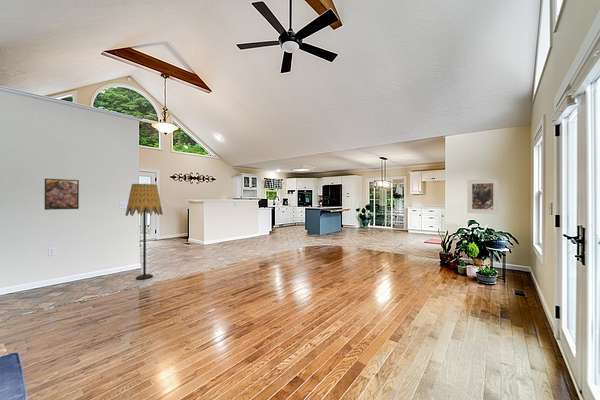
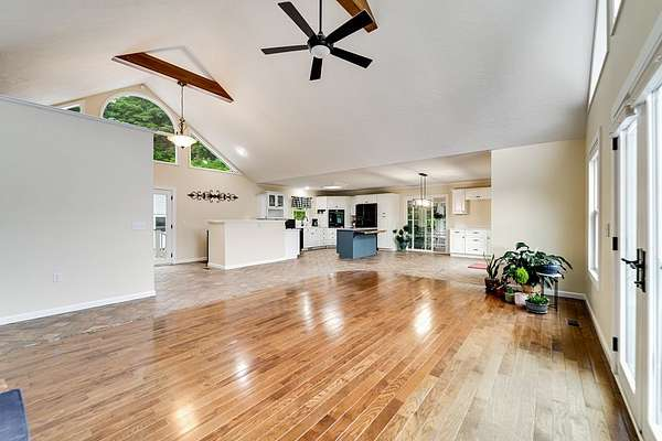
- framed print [44,178,80,211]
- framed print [466,178,500,215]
- floor lamp [125,183,164,281]
